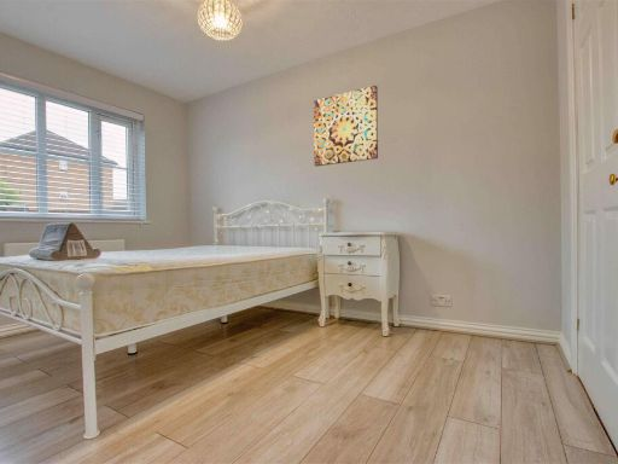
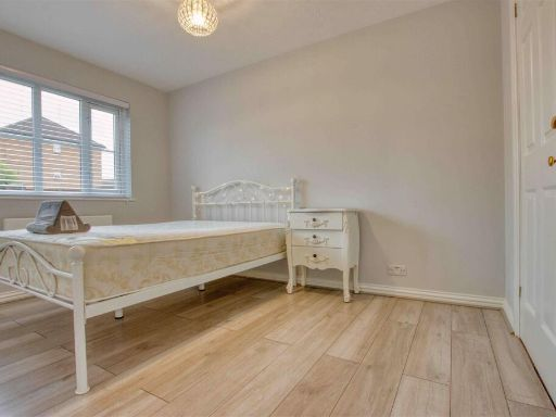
- wall art [313,85,379,168]
